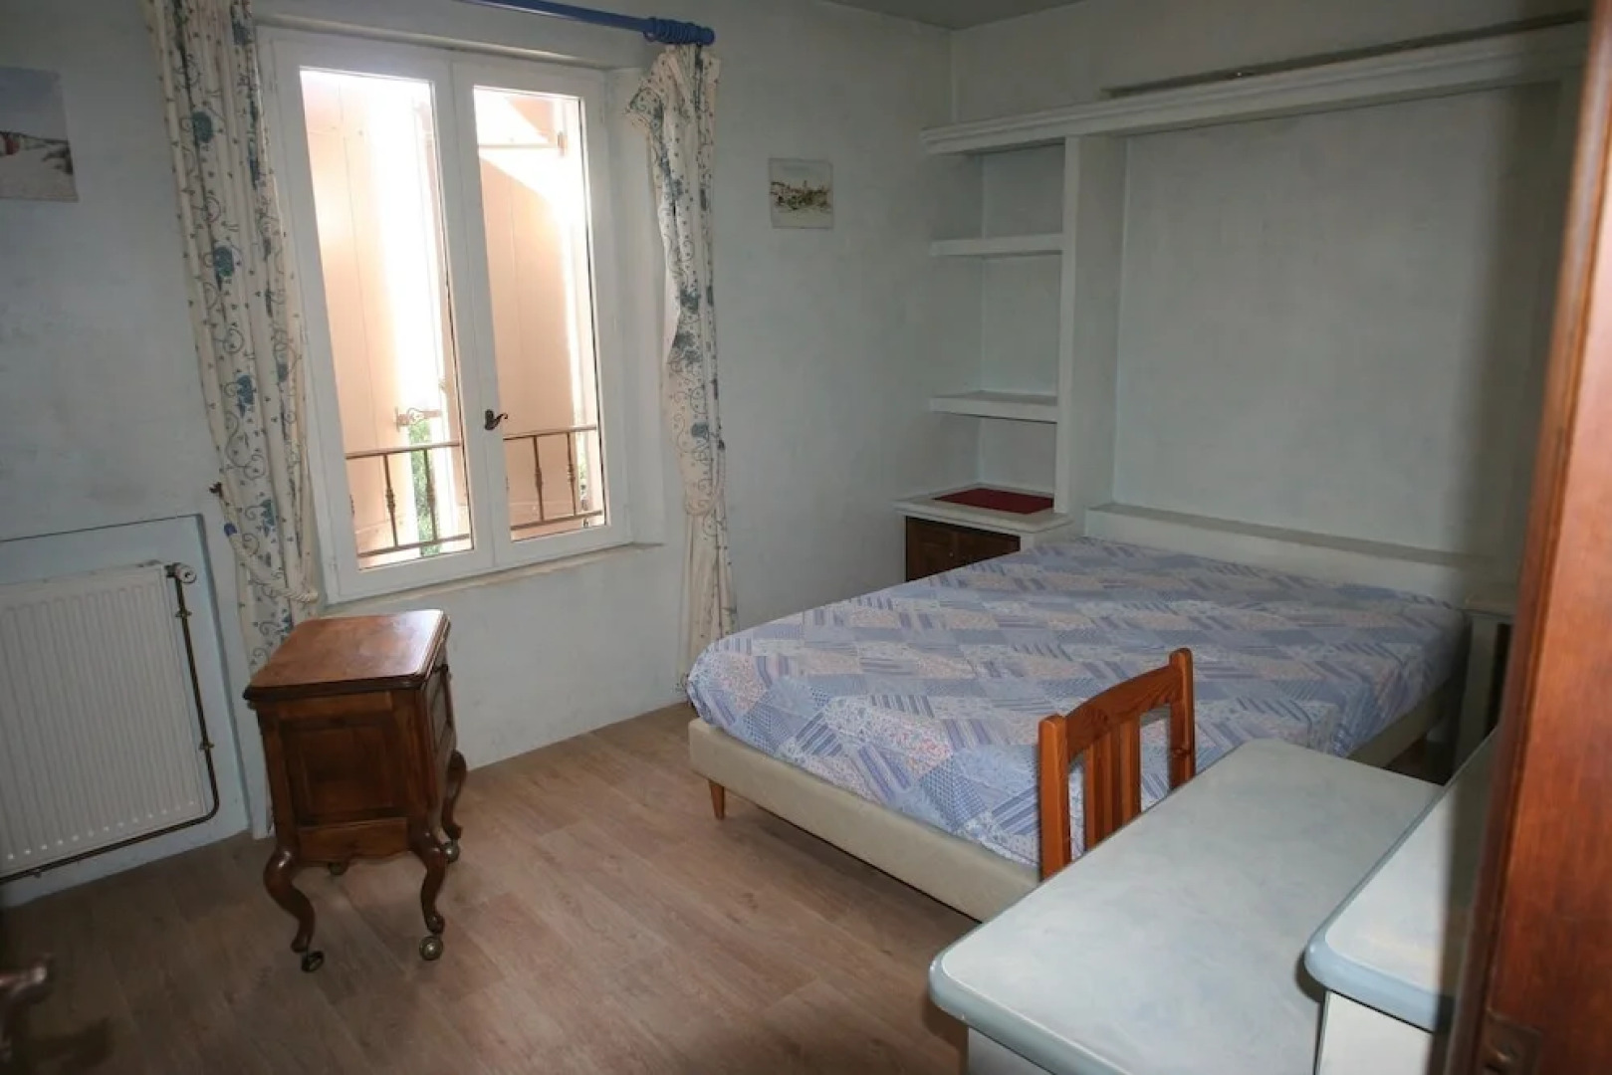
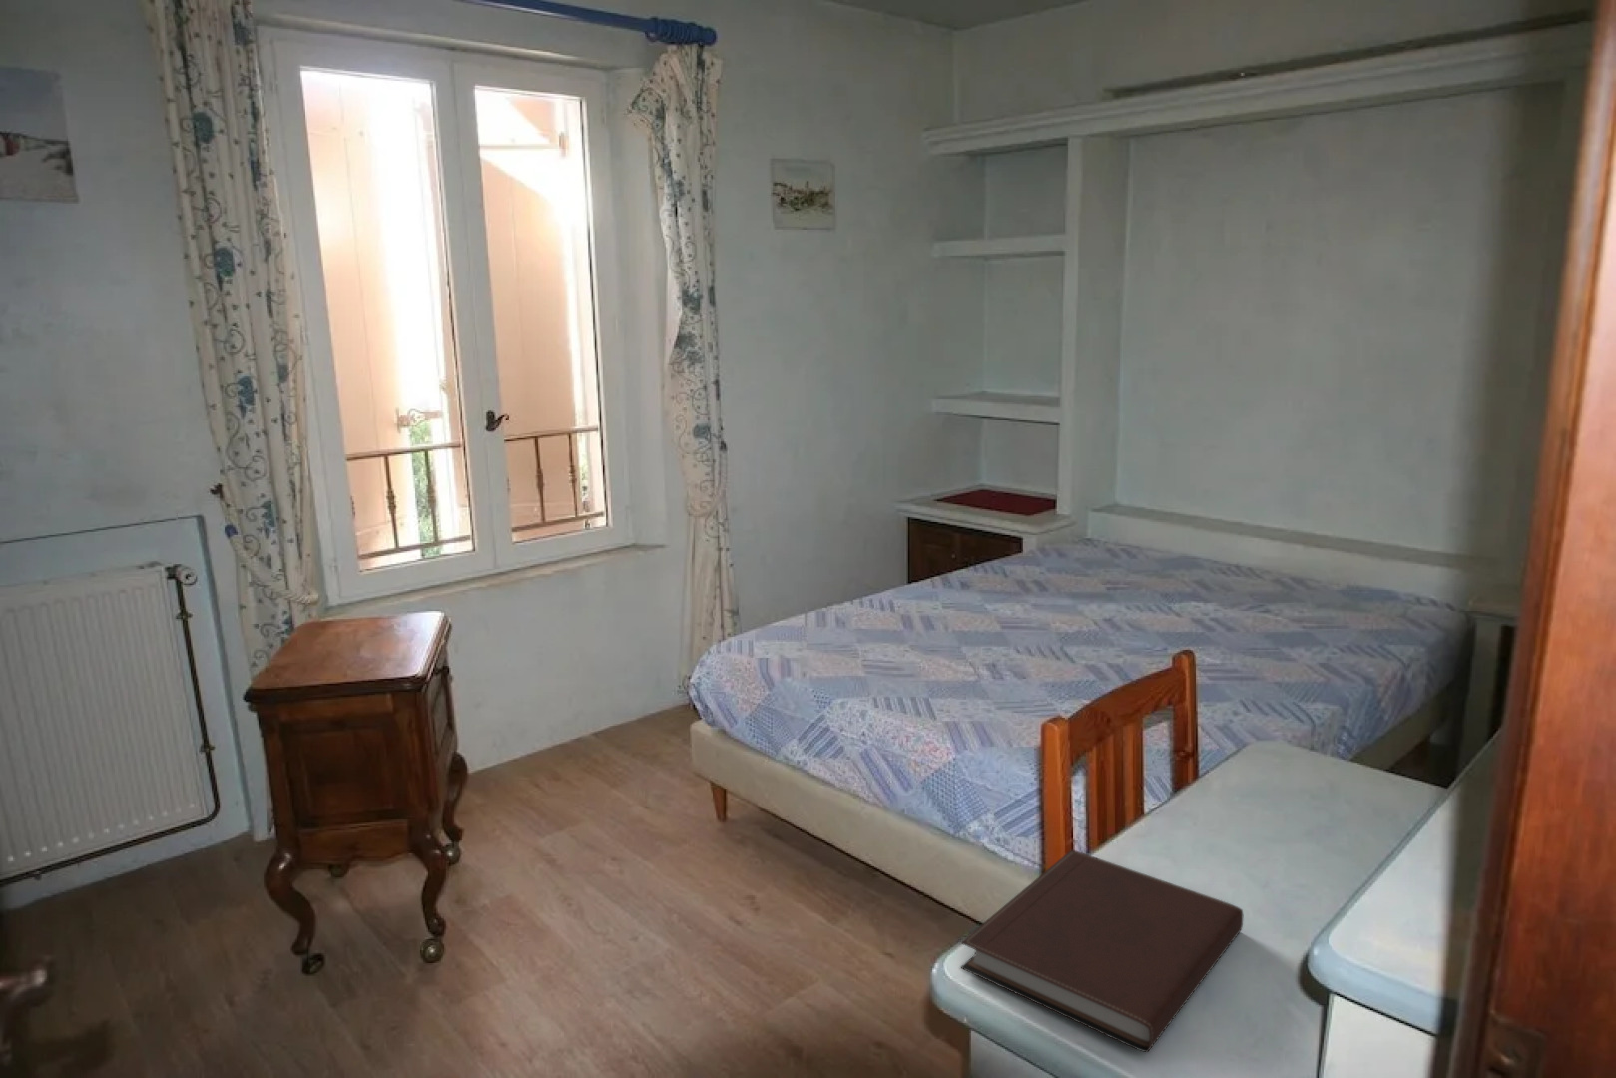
+ notebook [959,848,1244,1053]
